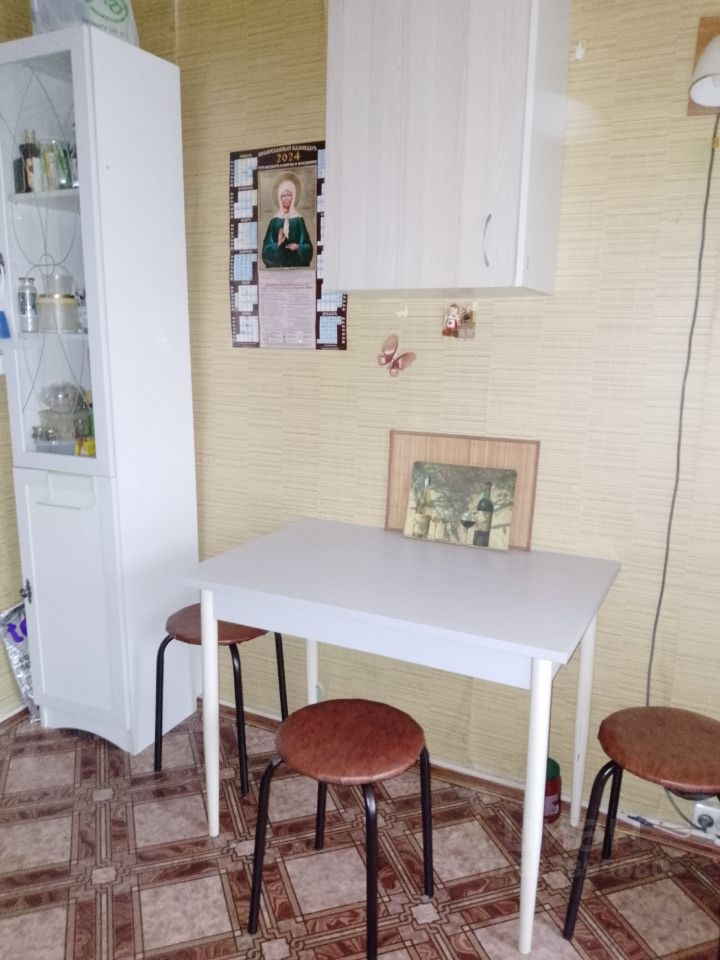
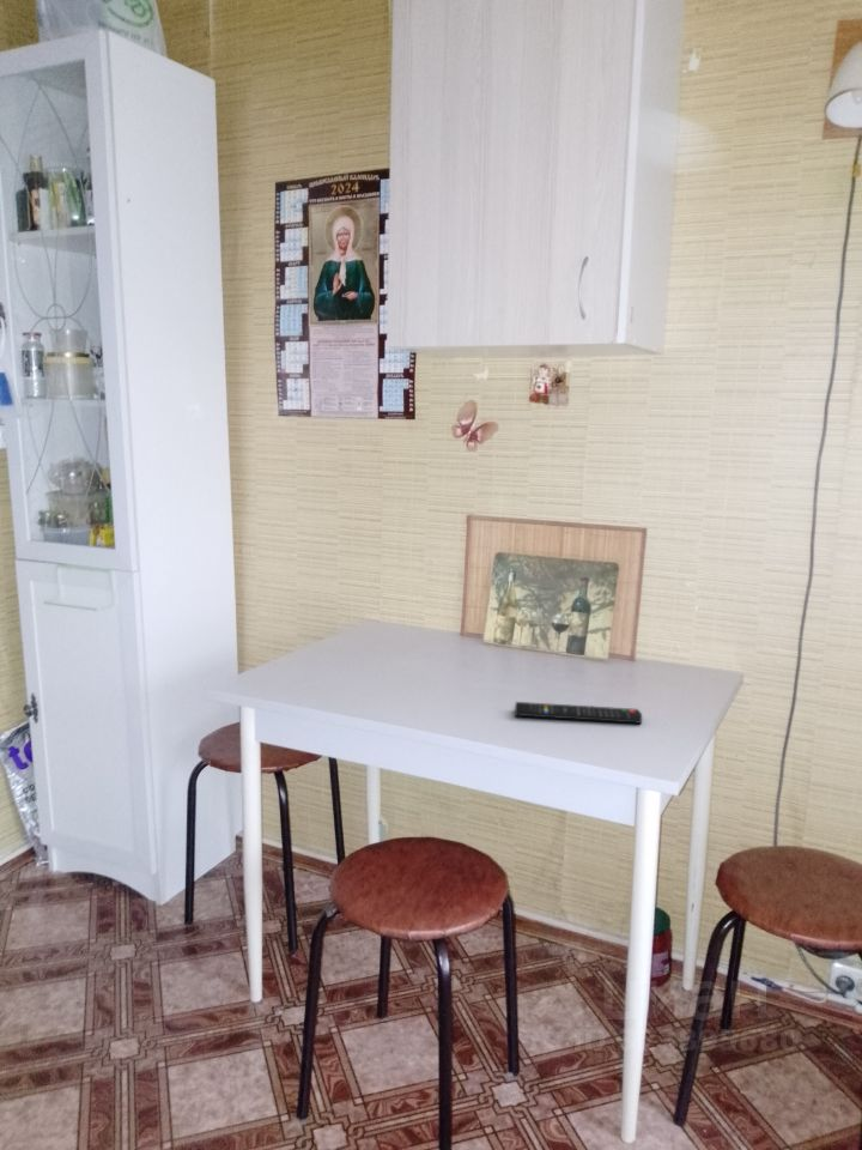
+ remote control [514,701,643,725]
